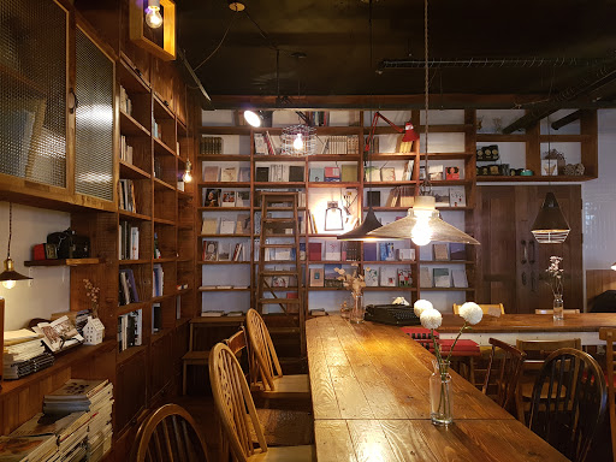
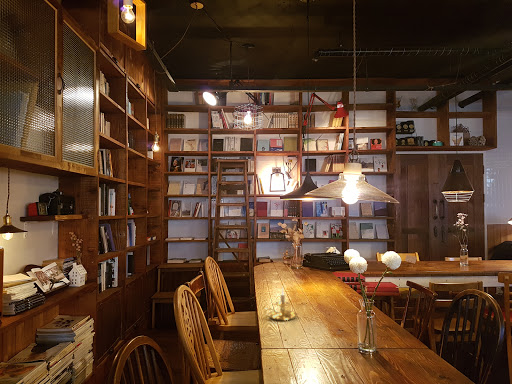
+ candle holder [262,286,299,322]
